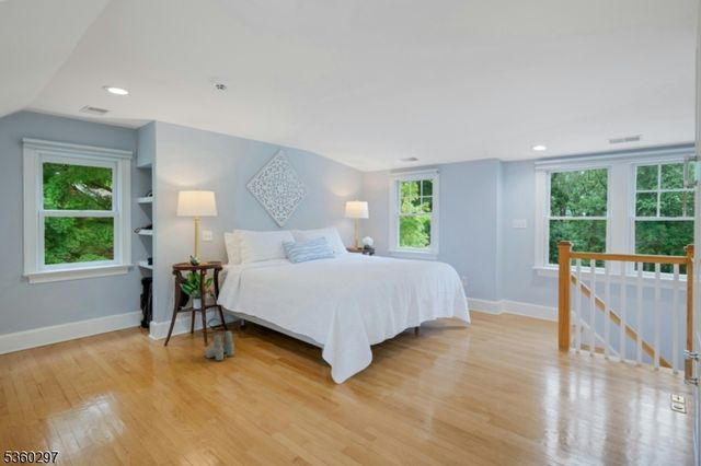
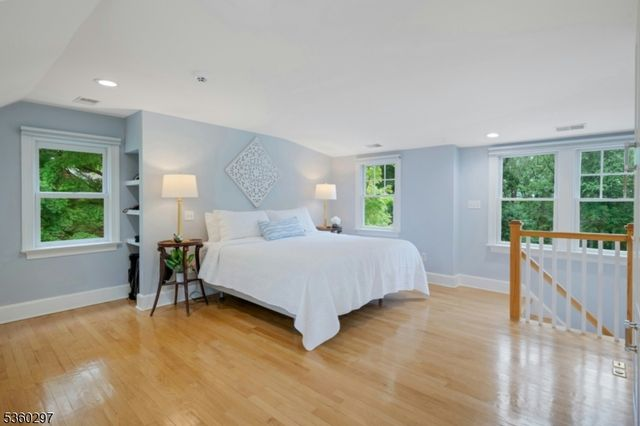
- boots [204,329,235,362]
